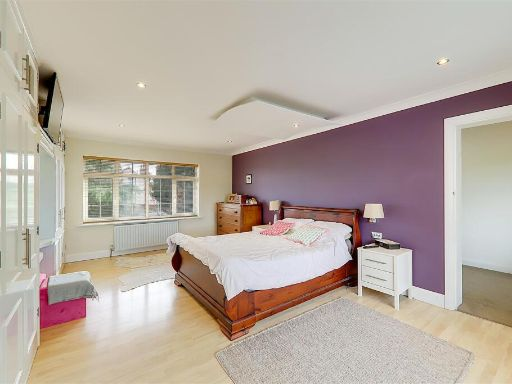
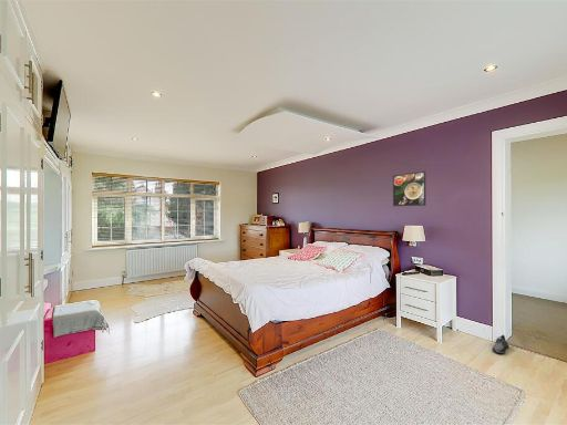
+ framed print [392,170,426,207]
+ shoe [491,334,511,354]
